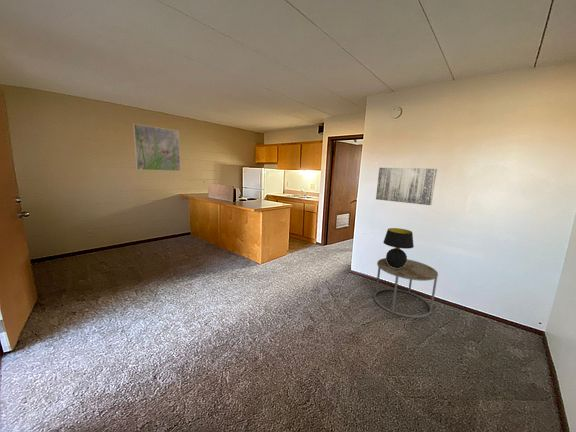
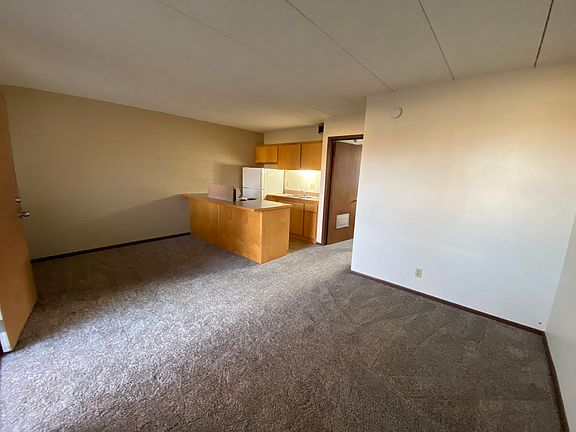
- table lamp [382,227,414,268]
- side table [372,257,439,319]
- wall art [375,167,438,206]
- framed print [132,123,181,172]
